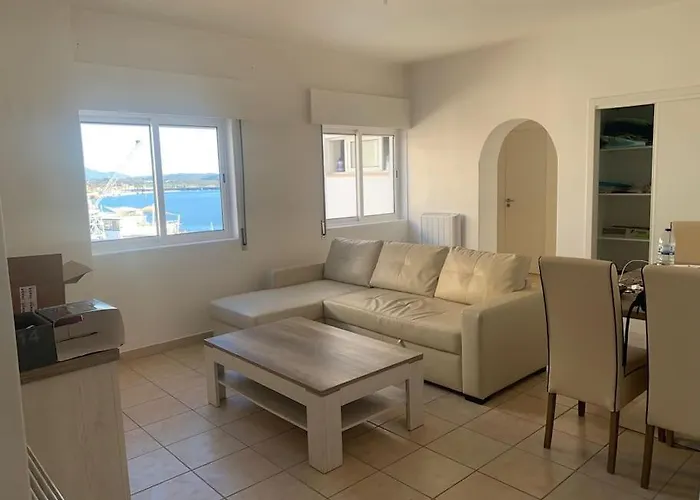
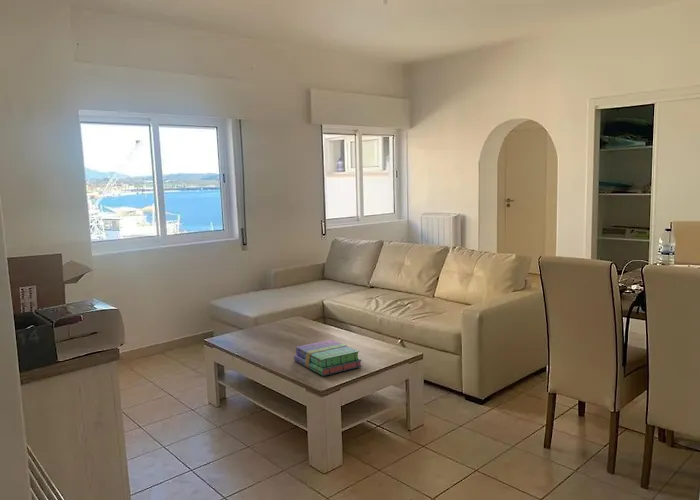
+ books [293,339,363,377]
